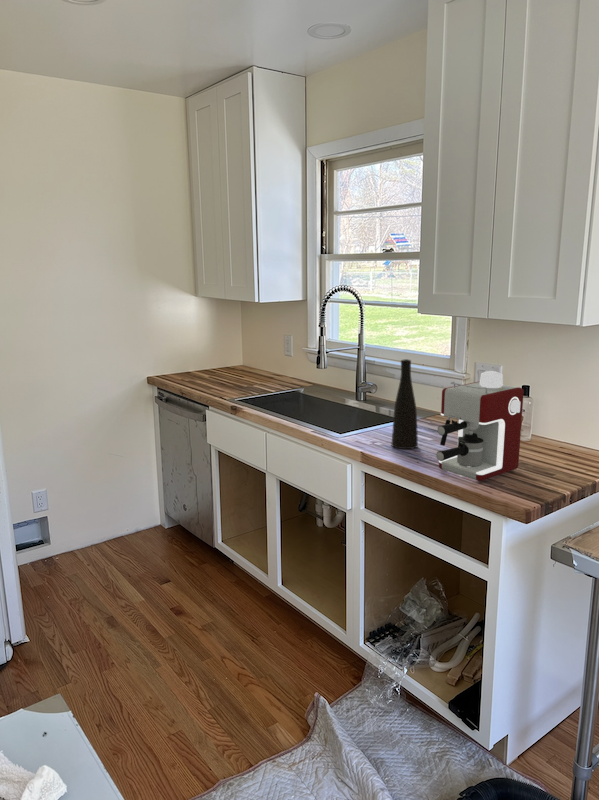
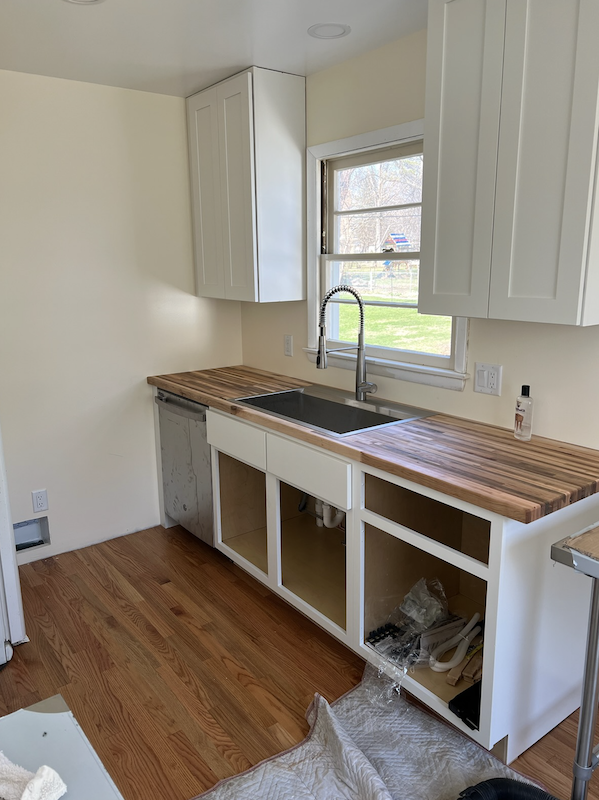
- vase [390,358,419,450]
- coffee maker [436,370,525,482]
